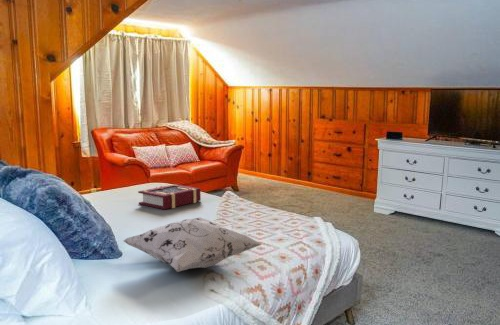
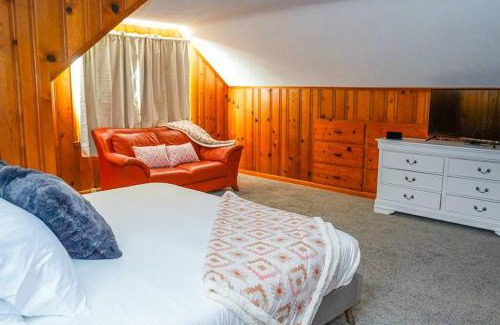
- decorative pillow [123,216,264,273]
- book [137,183,202,210]
